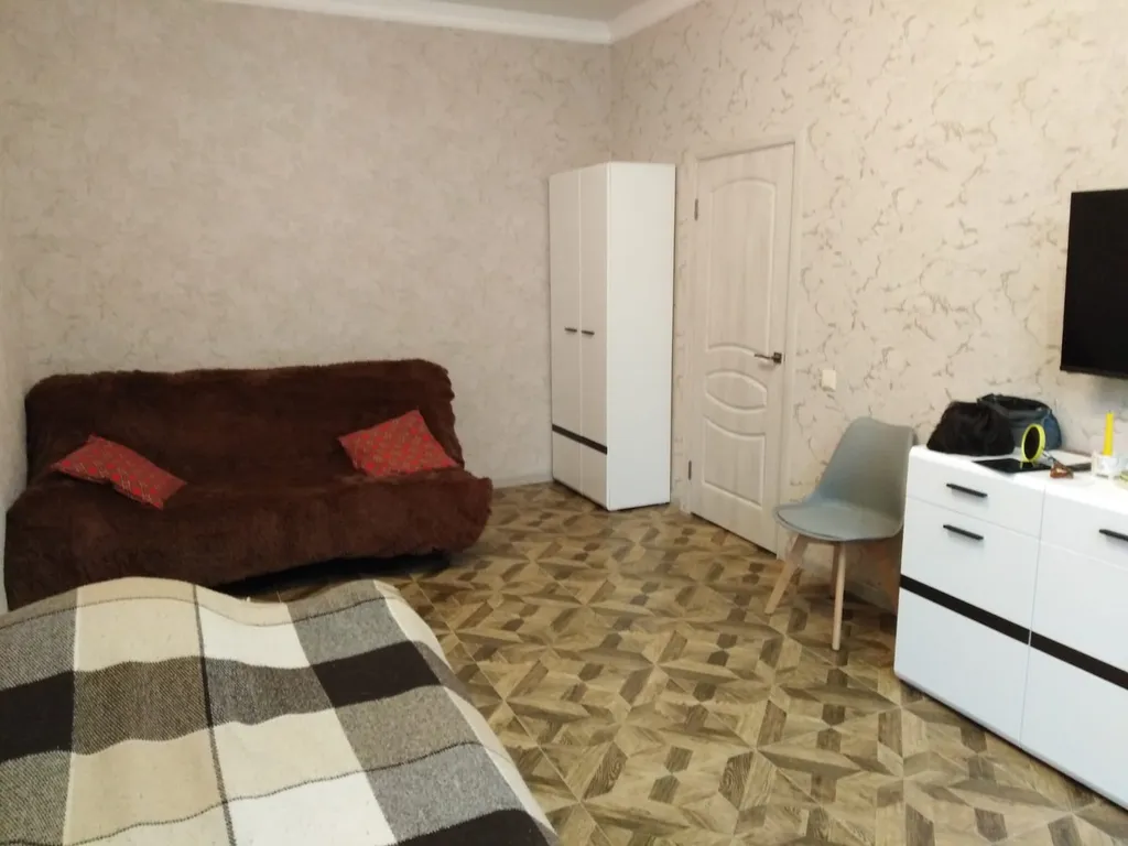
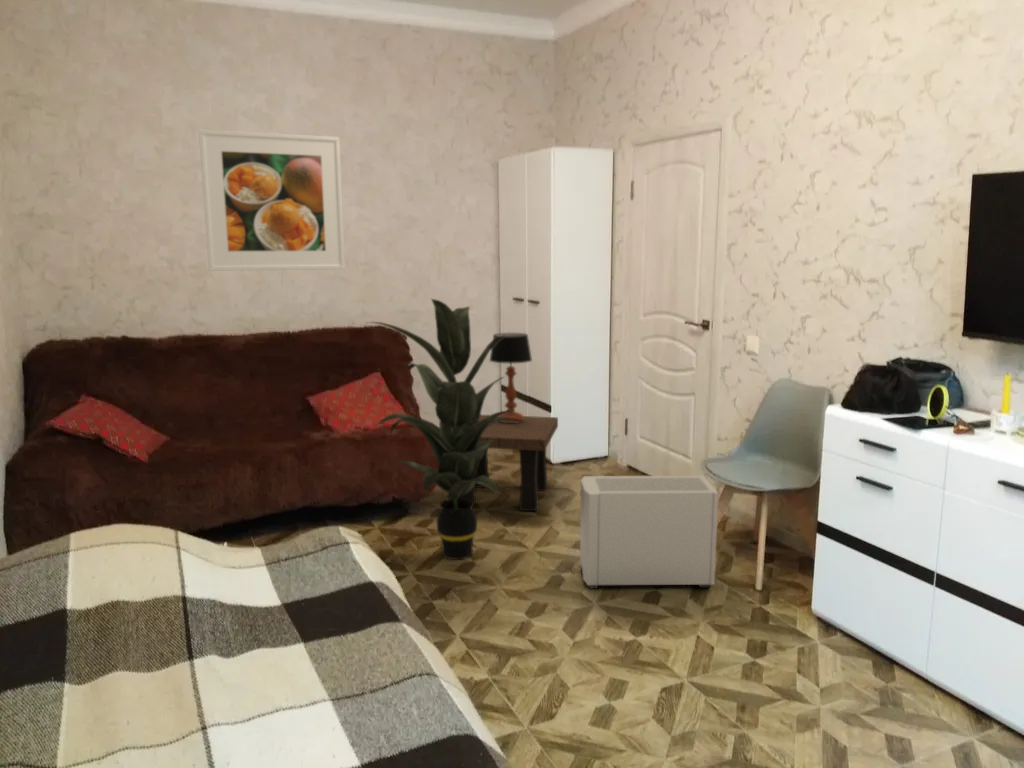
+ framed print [198,129,346,272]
+ air purifier [579,474,719,590]
+ table lamp [488,332,533,423]
+ indoor plant [367,298,525,561]
+ side table [457,414,559,512]
